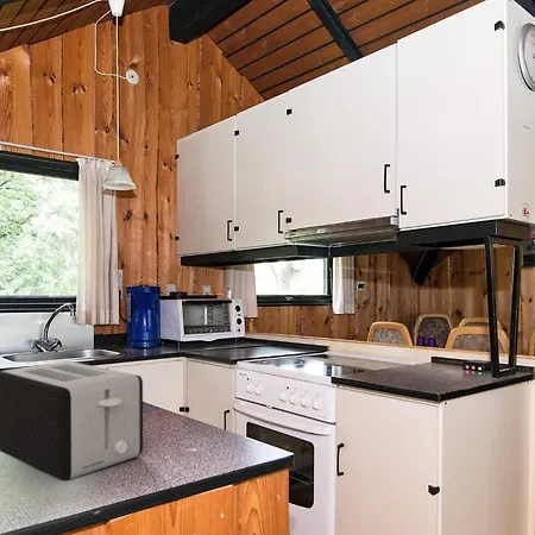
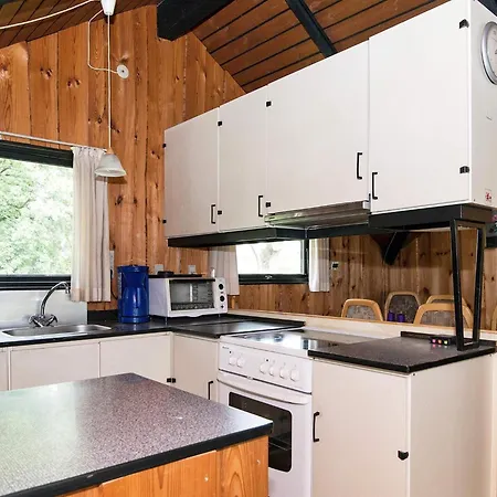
- toaster [0,360,144,480]
